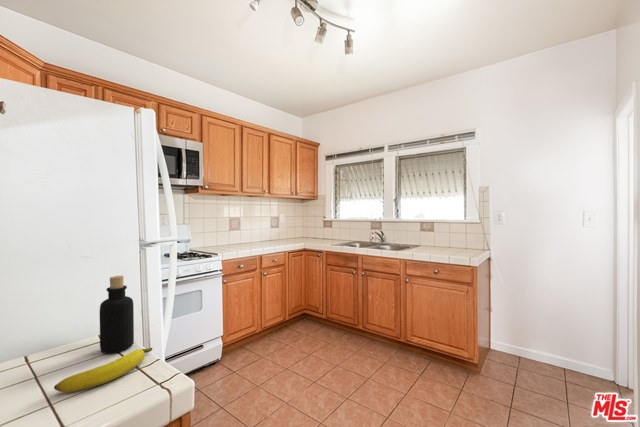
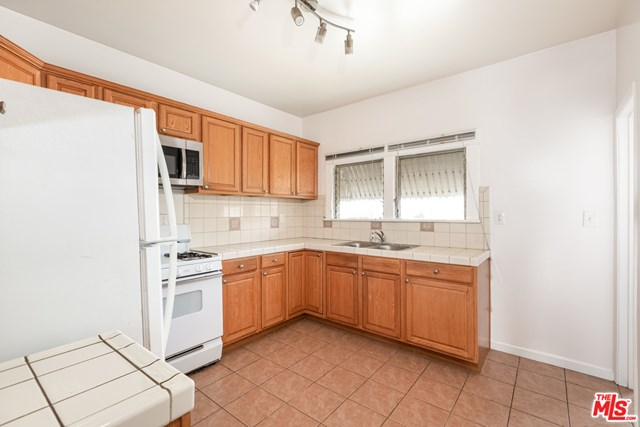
- banana [53,347,153,393]
- bottle [99,275,135,355]
